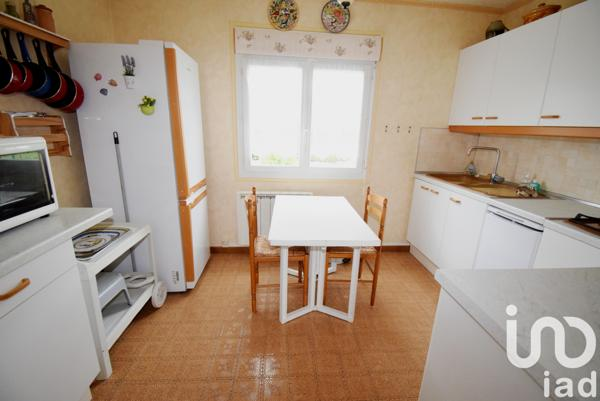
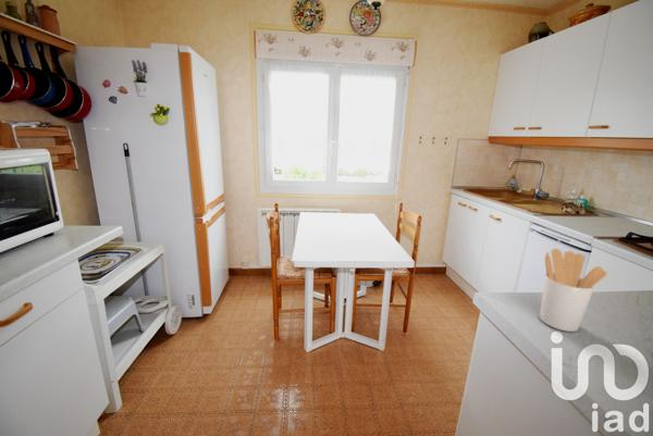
+ utensil holder [539,248,608,333]
